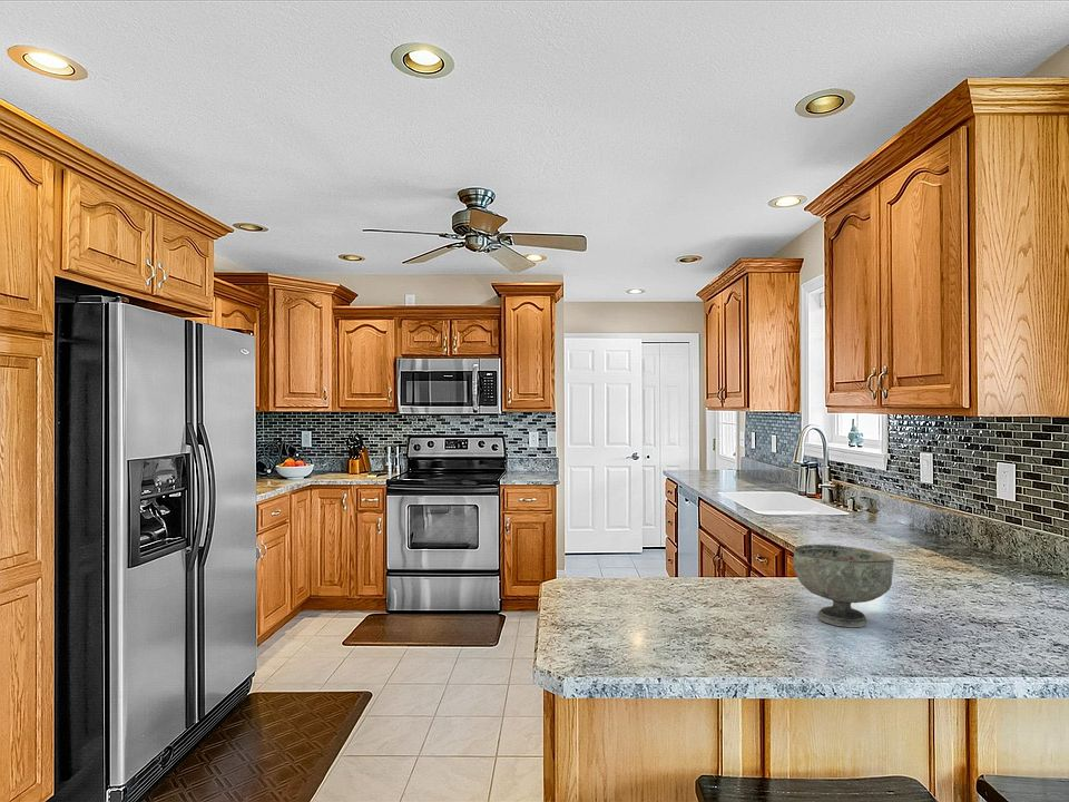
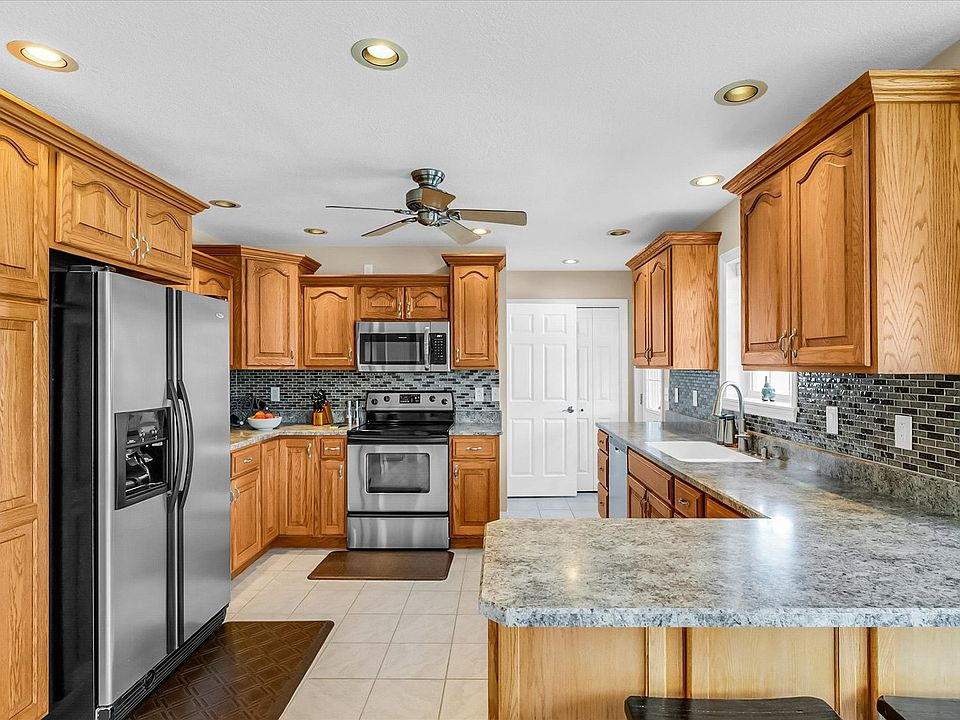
- bowl [792,544,895,628]
